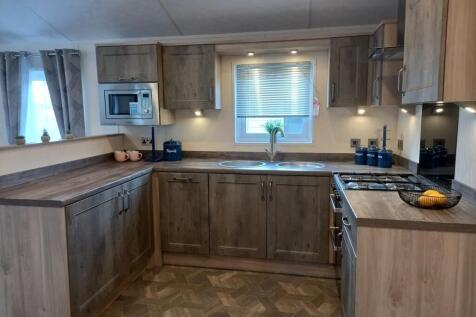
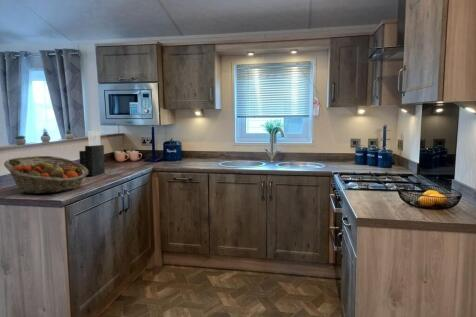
+ knife block [78,130,106,177]
+ fruit basket [3,155,88,195]
